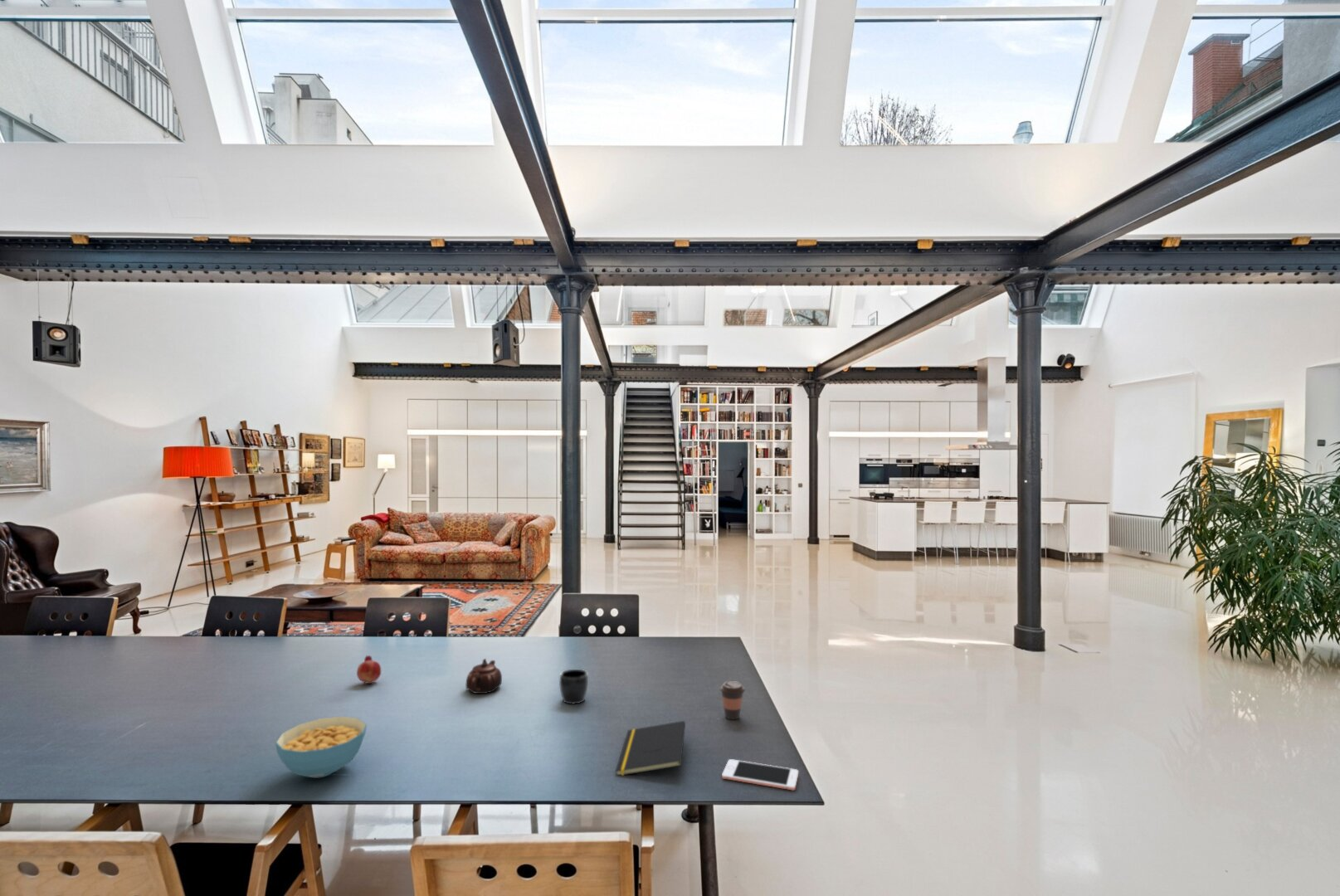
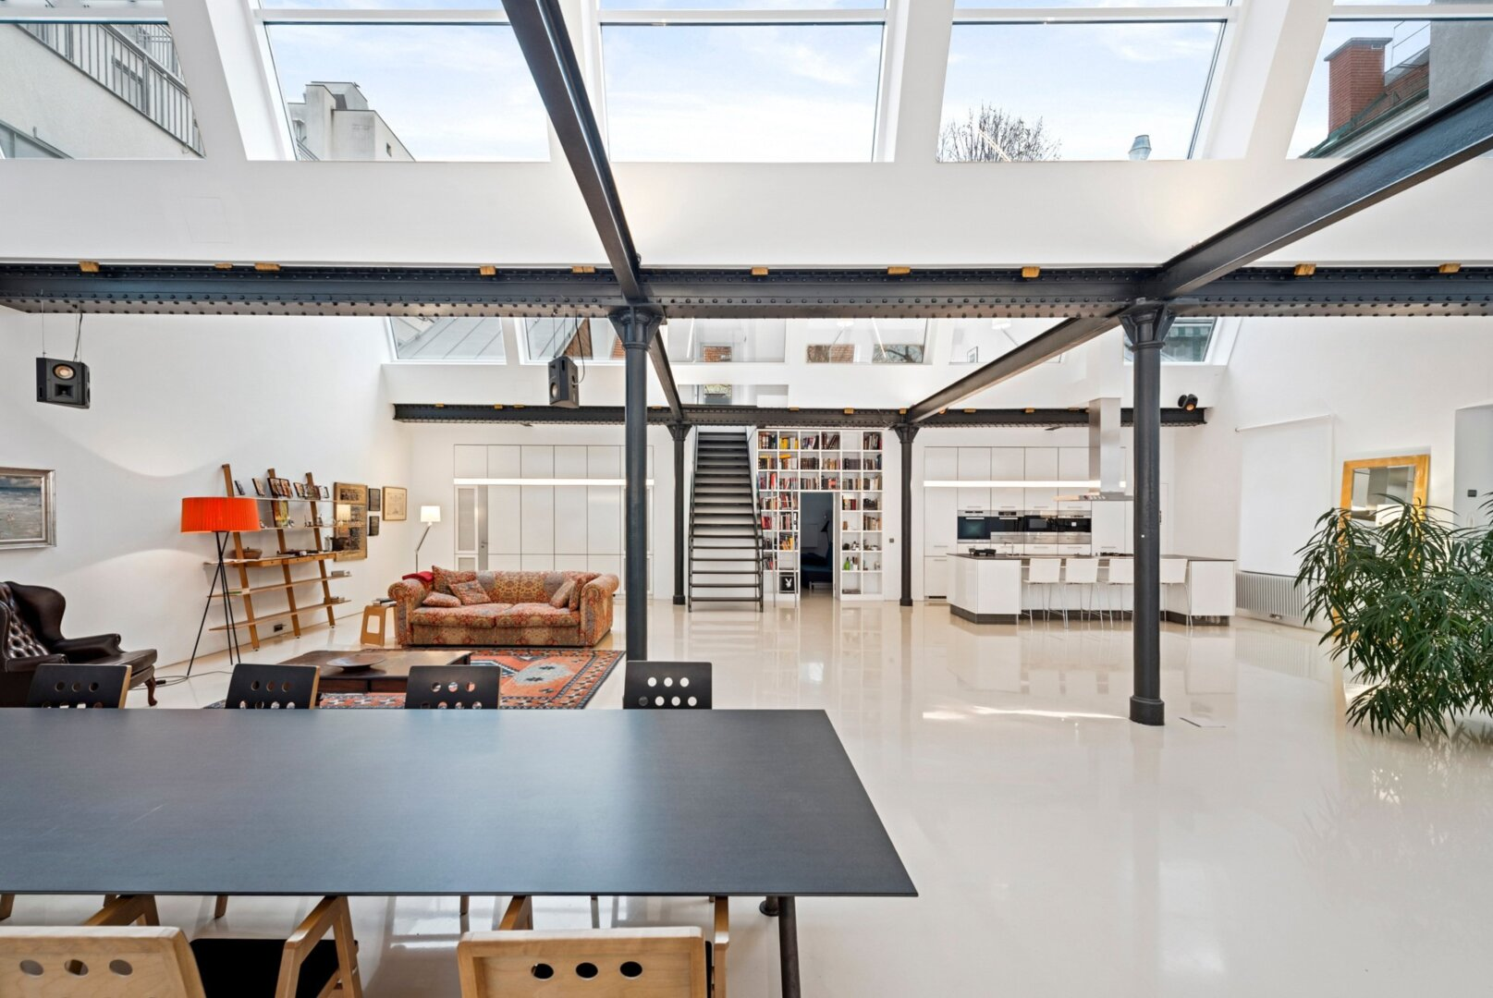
- teapot [465,658,503,694]
- fruit [356,655,382,684]
- cereal bowl [275,715,368,779]
- mug [558,669,589,705]
- notepad [615,720,686,777]
- cell phone [721,758,799,791]
- coffee cup [719,680,746,720]
